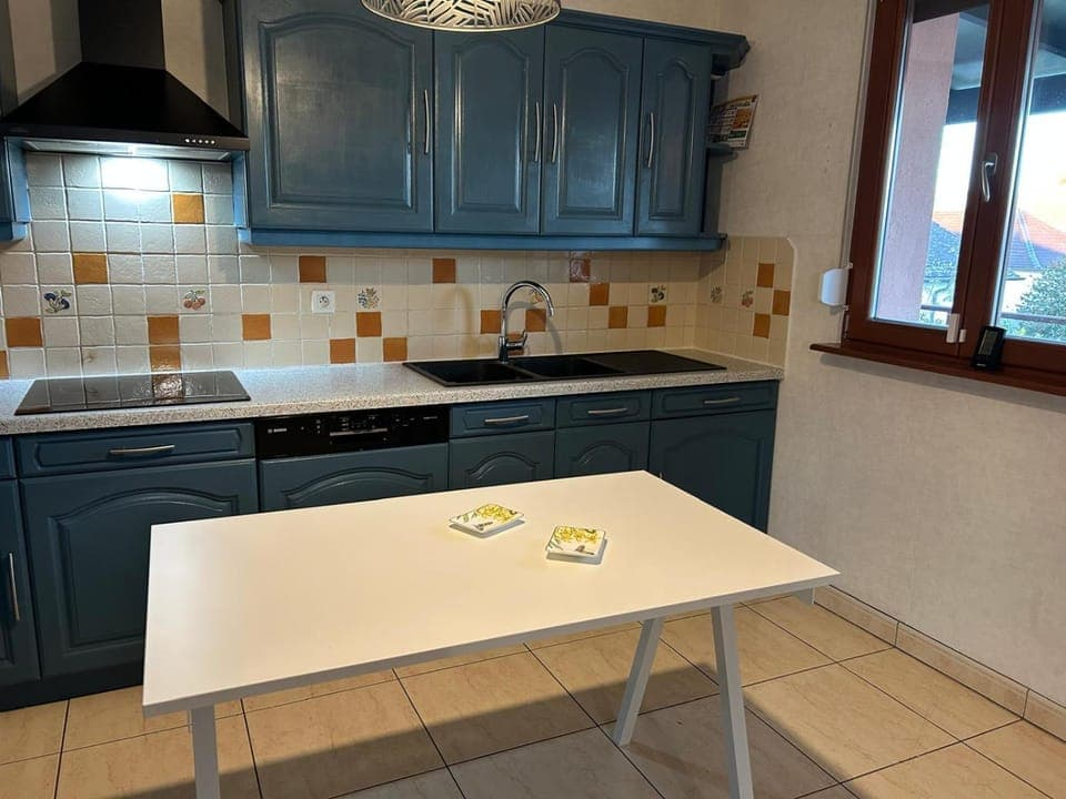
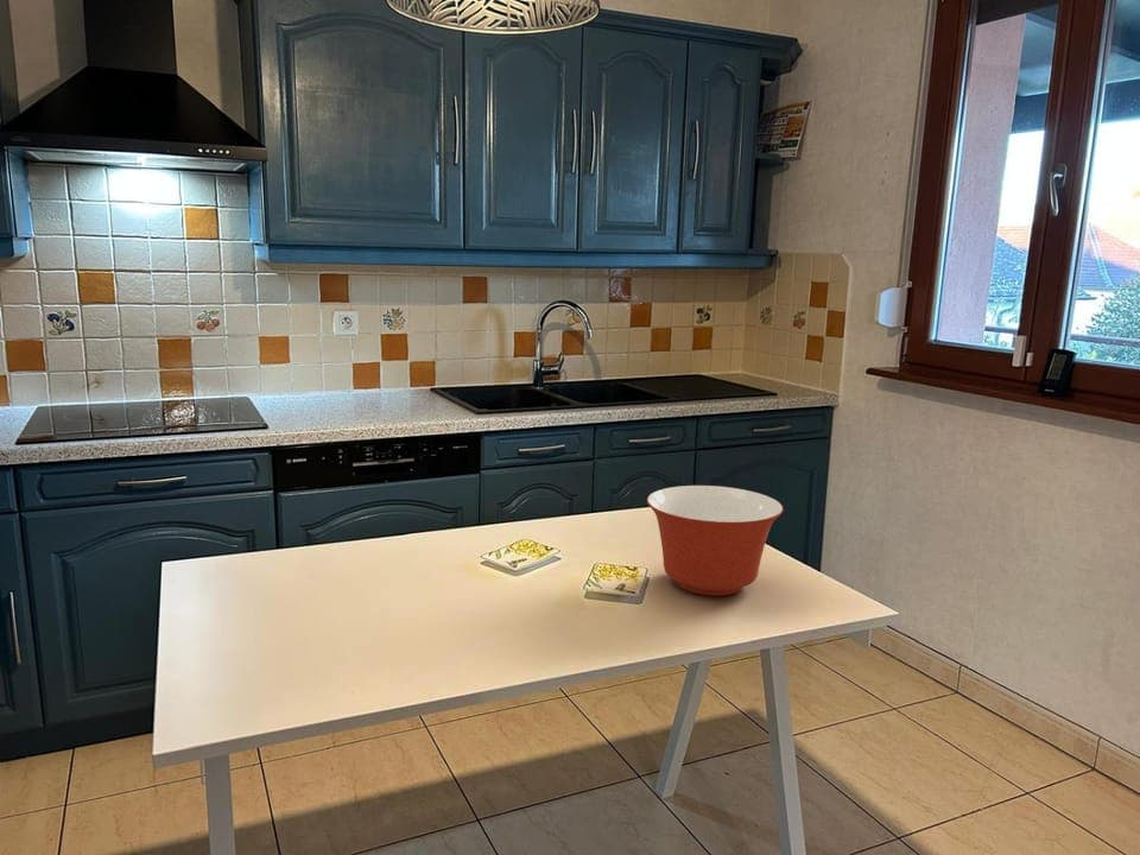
+ mixing bowl [646,484,784,597]
